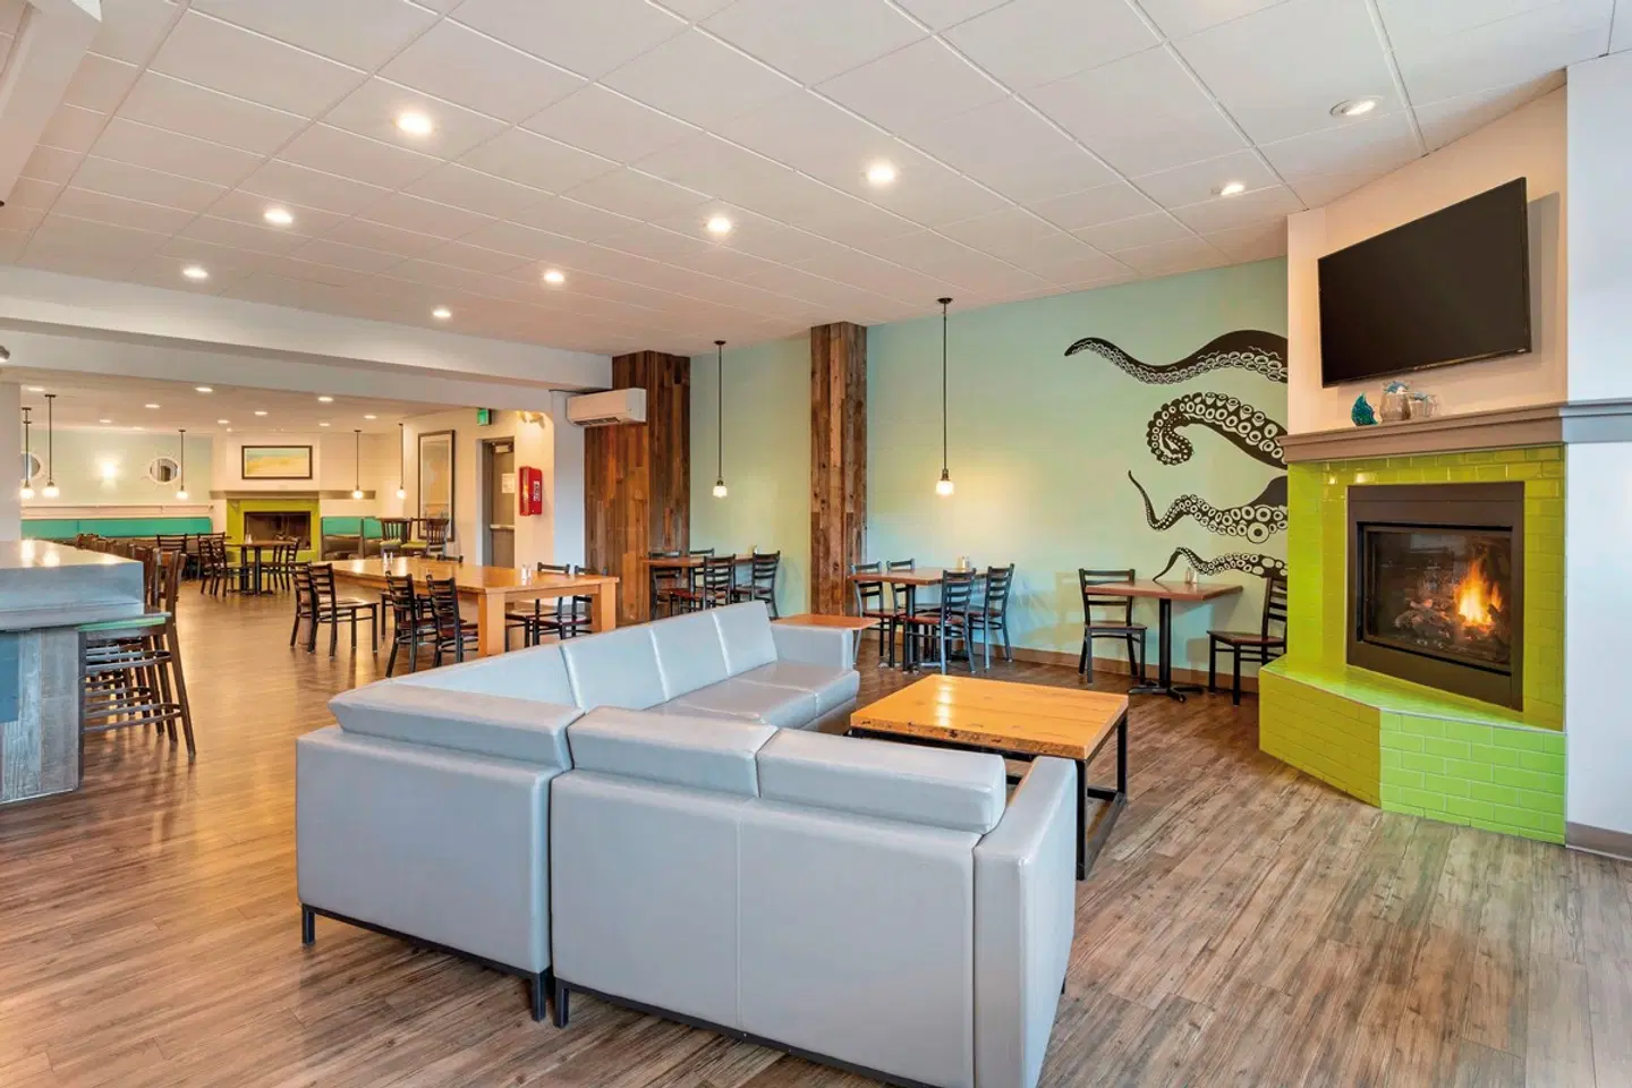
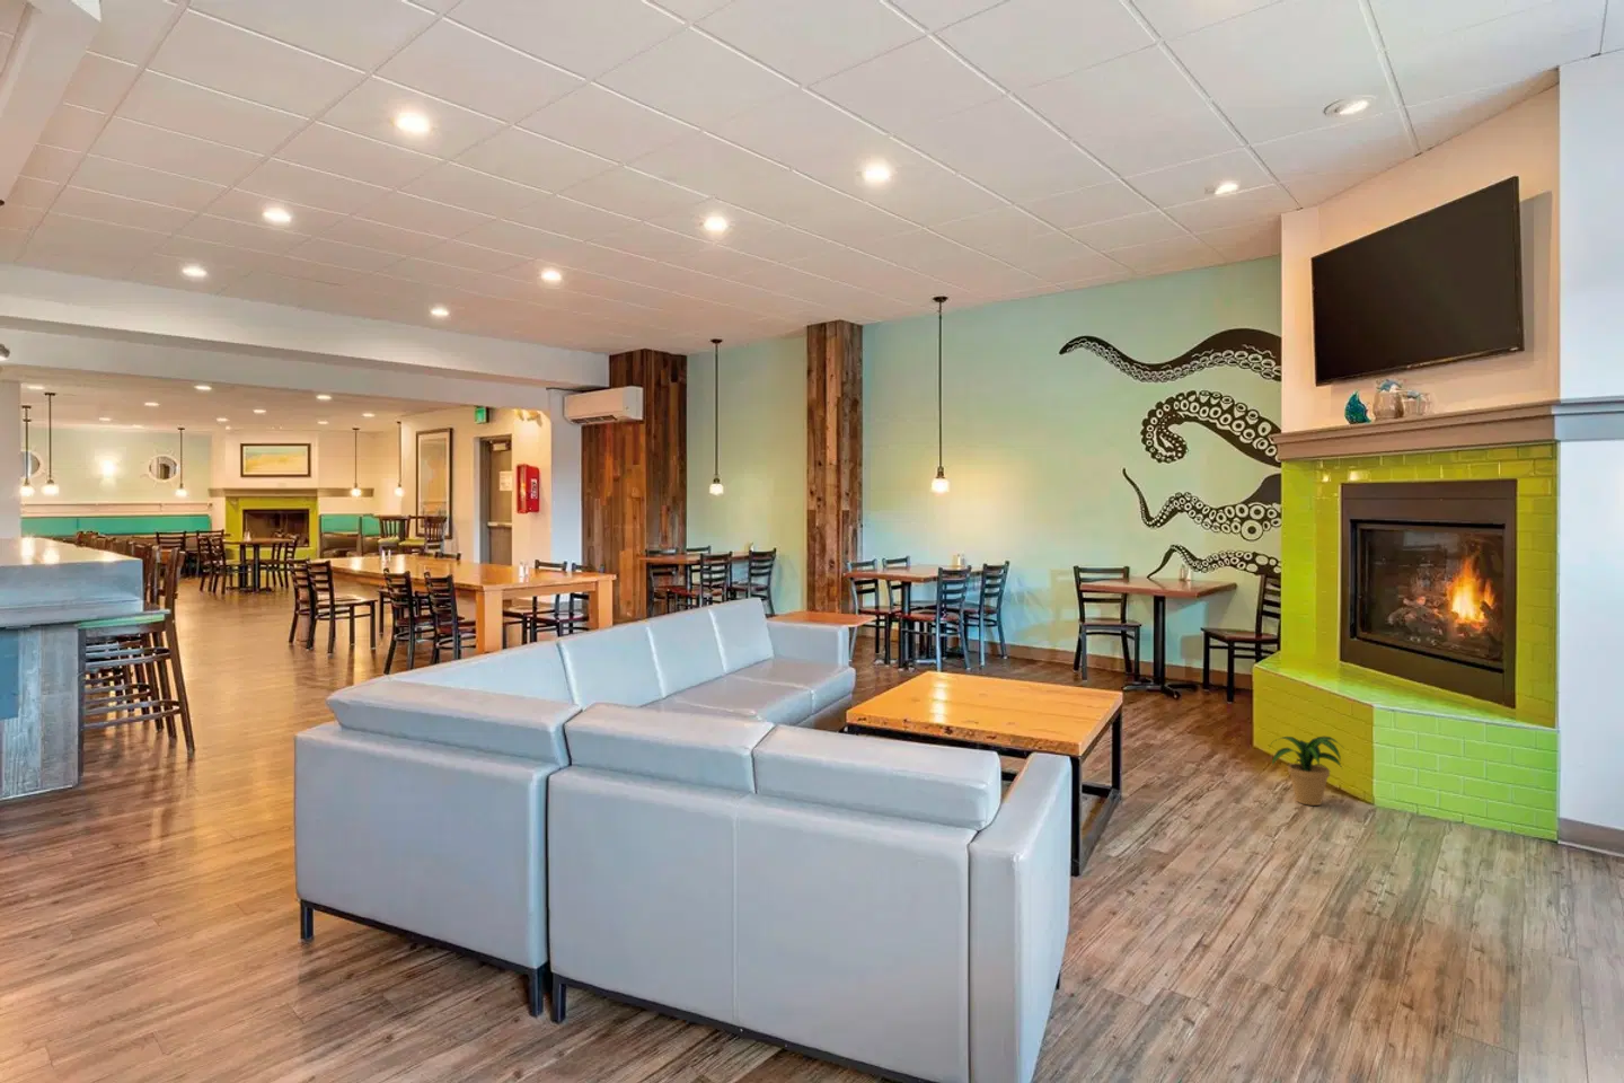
+ potted plant [1268,736,1345,806]
